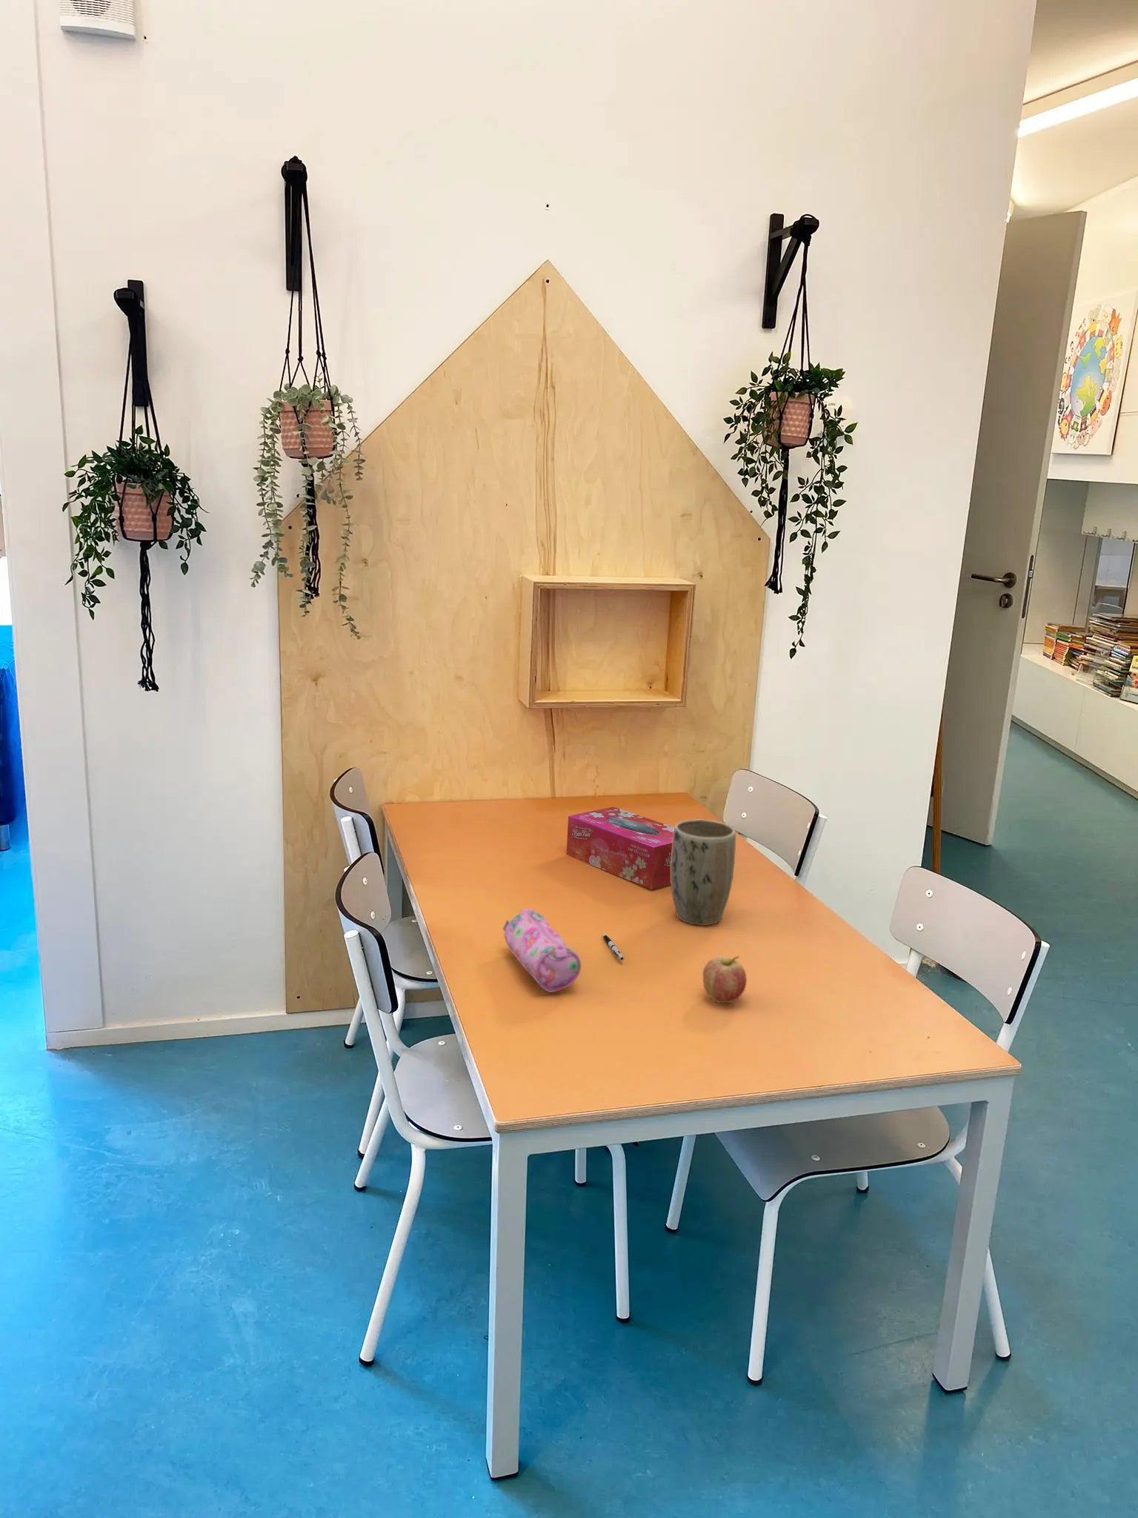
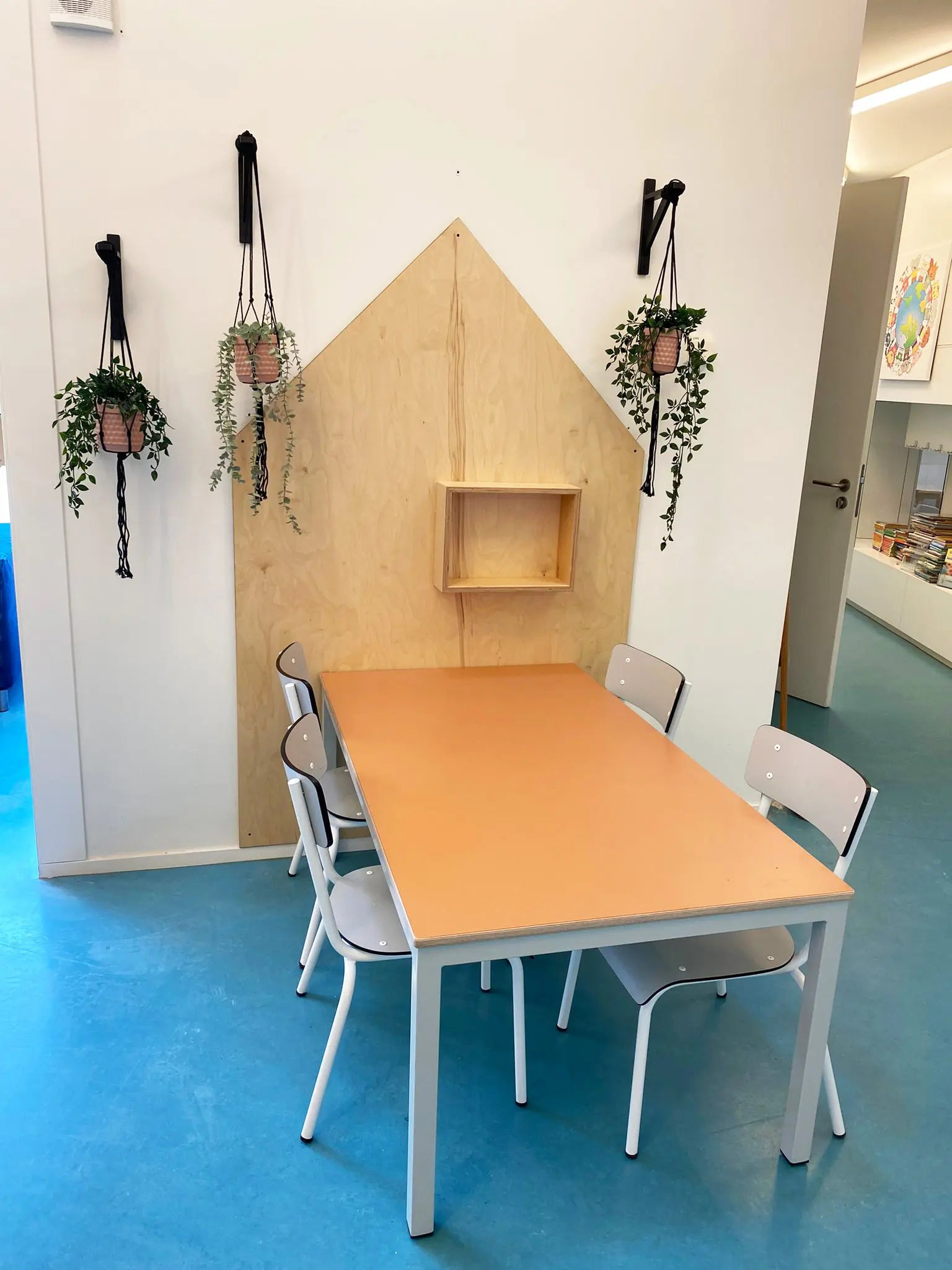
- plant pot [671,819,736,926]
- fruit [703,955,747,1004]
- pen [601,934,624,961]
- tissue box [567,806,675,890]
- pencil case [502,908,582,993]
